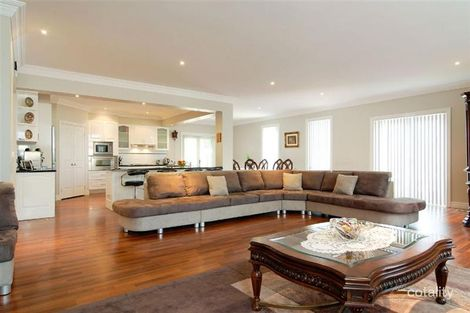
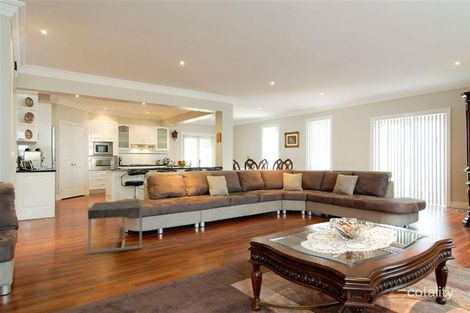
+ side table [87,199,143,255]
